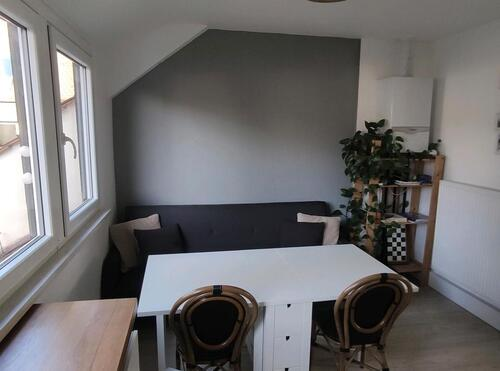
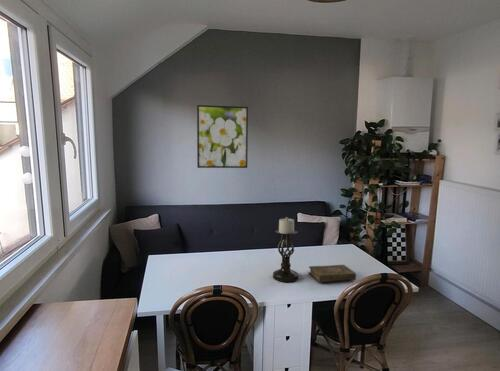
+ book [307,264,357,283]
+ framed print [196,104,249,169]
+ candle holder [272,216,300,283]
